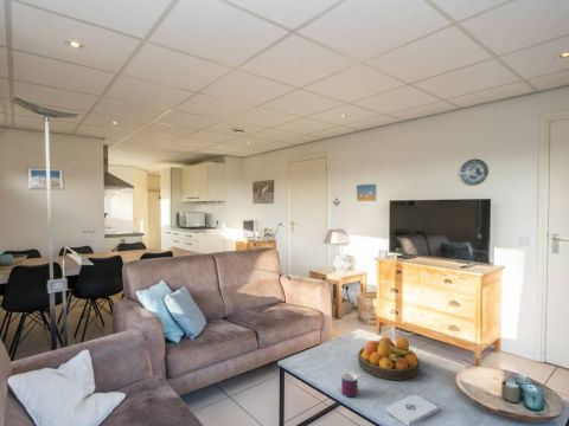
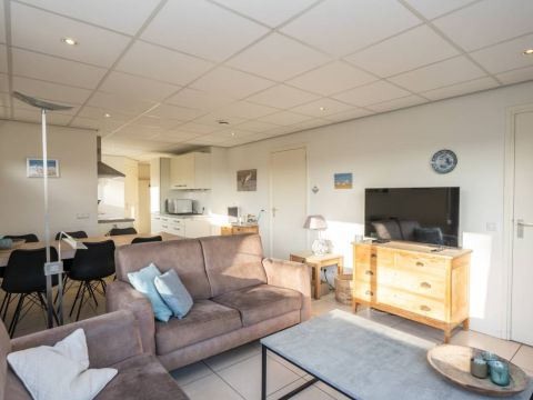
- mug [340,372,364,398]
- notepad [385,393,440,426]
- fruit bowl [357,335,421,381]
